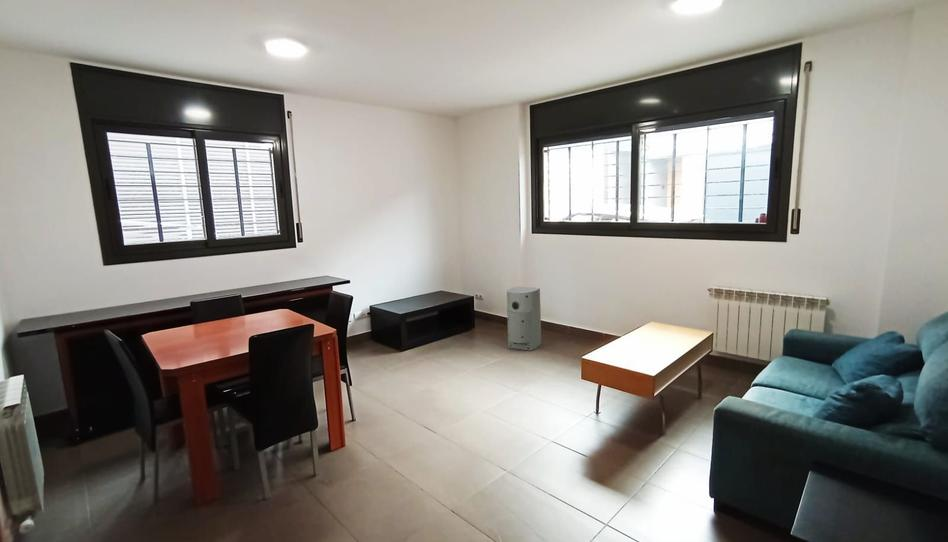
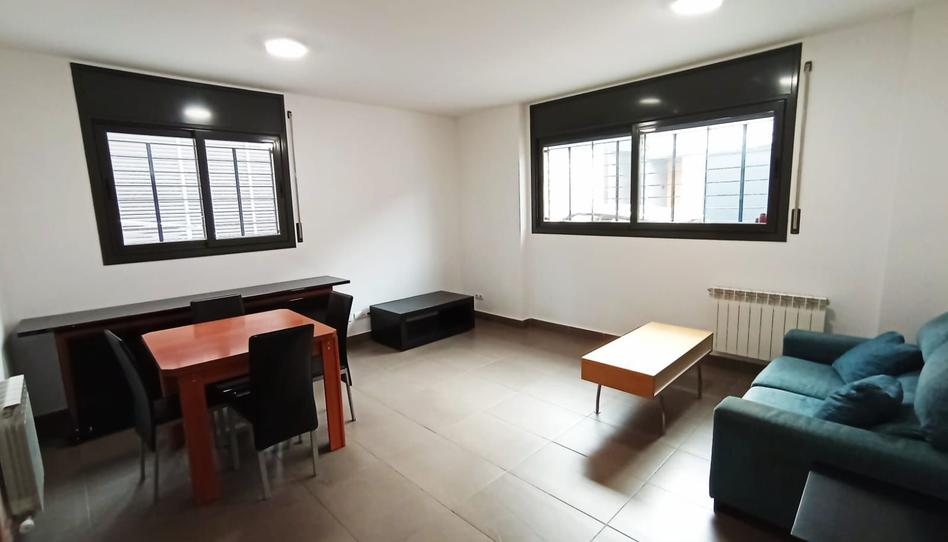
- air purifier [506,286,542,352]
